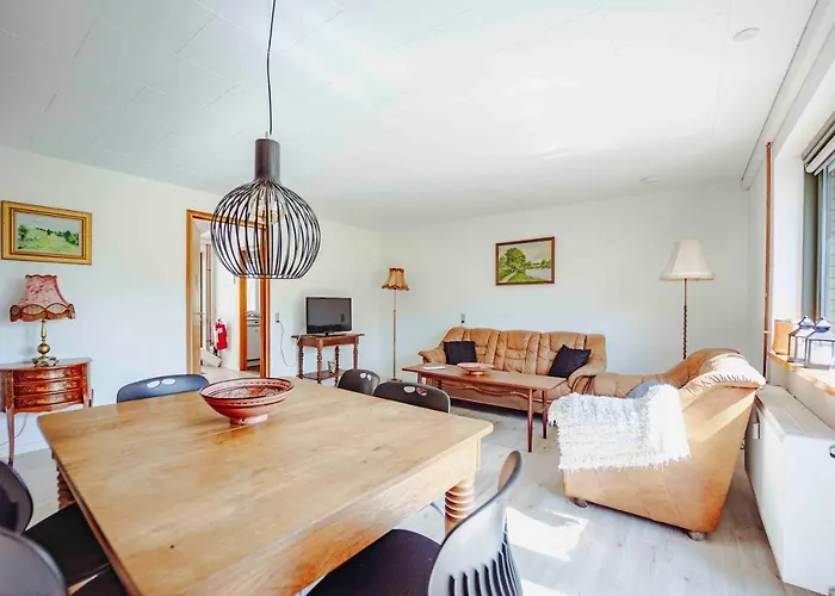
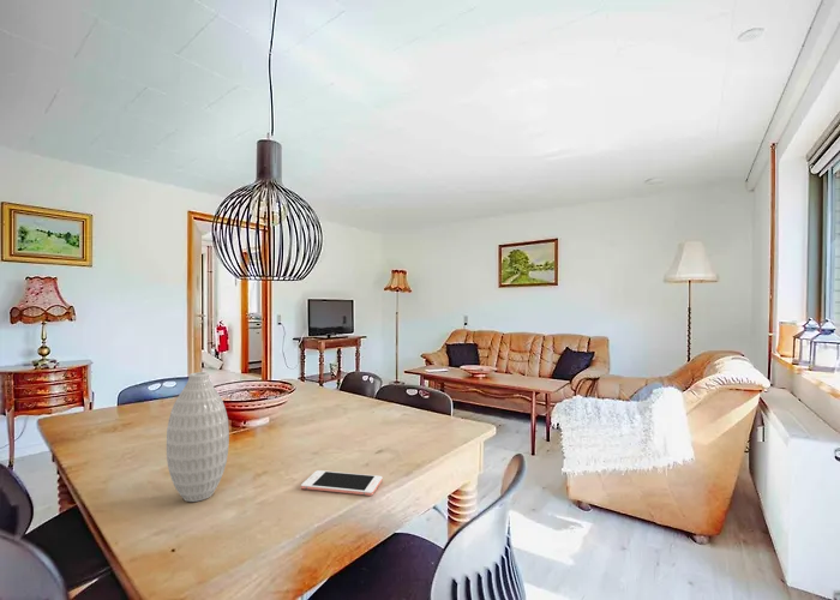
+ vase [166,371,230,503]
+ cell phone [300,469,383,497]
